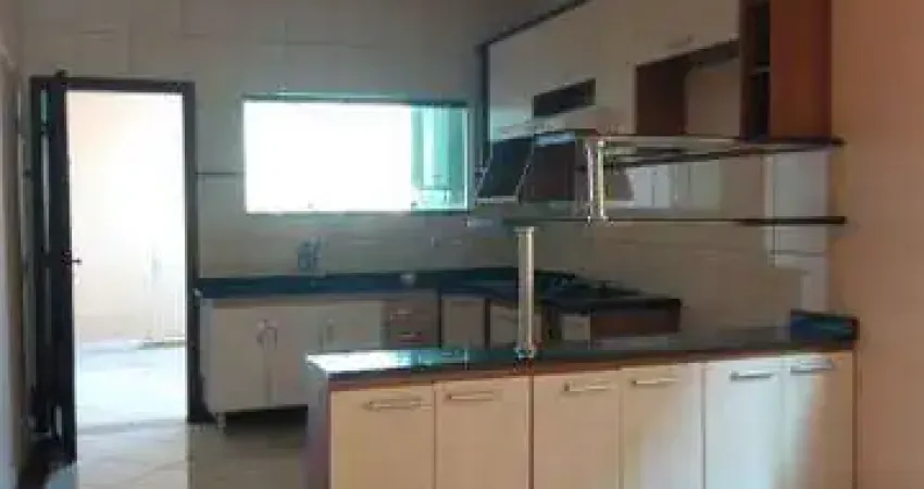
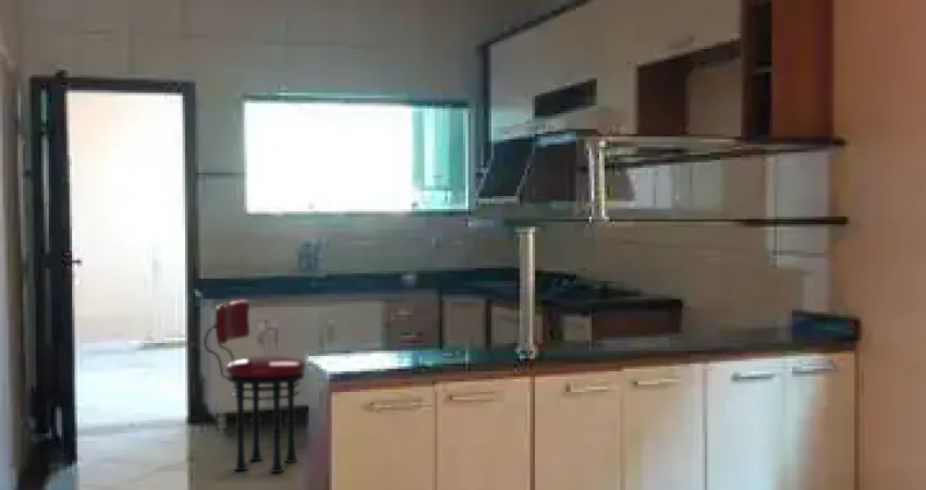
+ stool [203,298,306,474]
